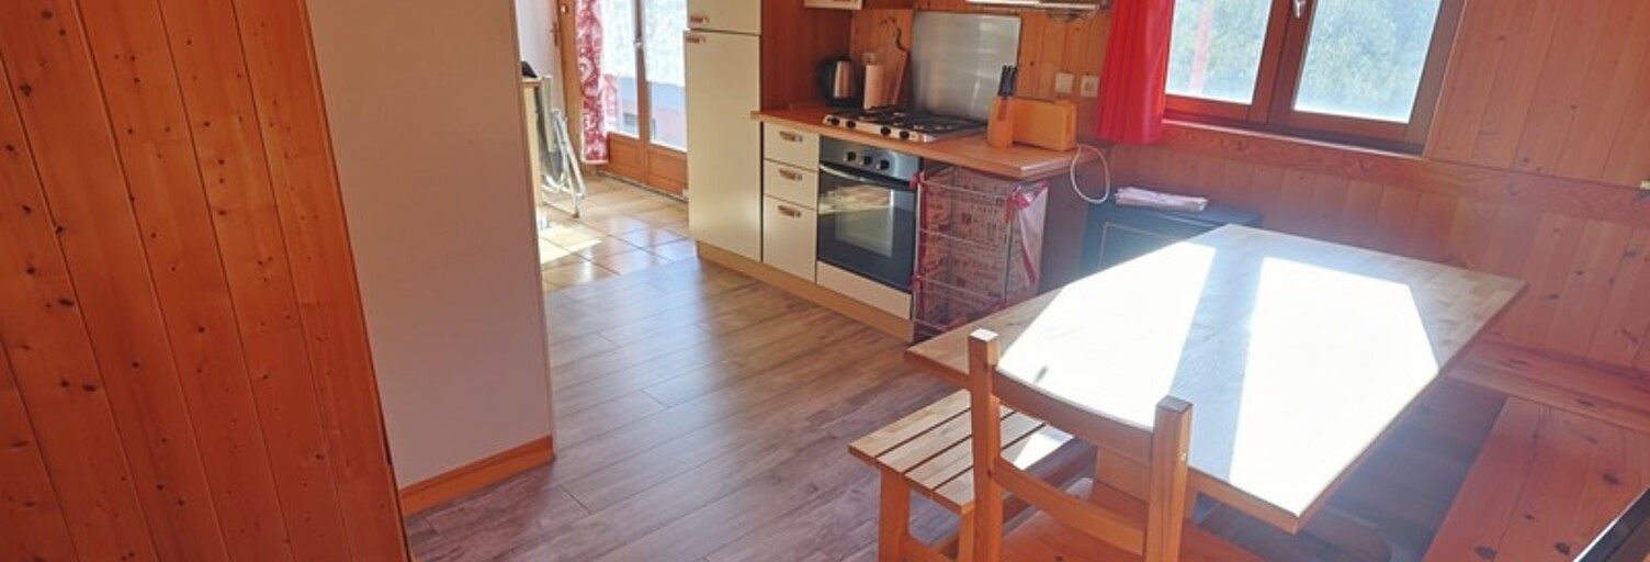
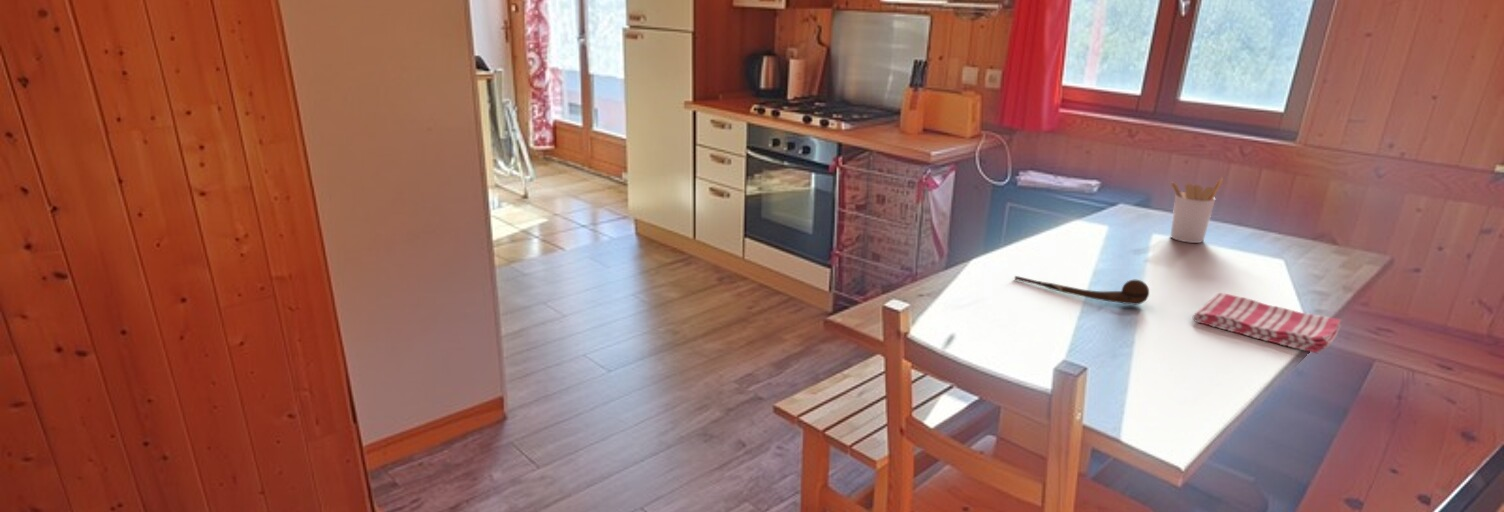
+ spoon [1013,275,1150,306]
+ utensil holder [1169,177,1224,244]
+ dish towel [1192,292,1343,354]
